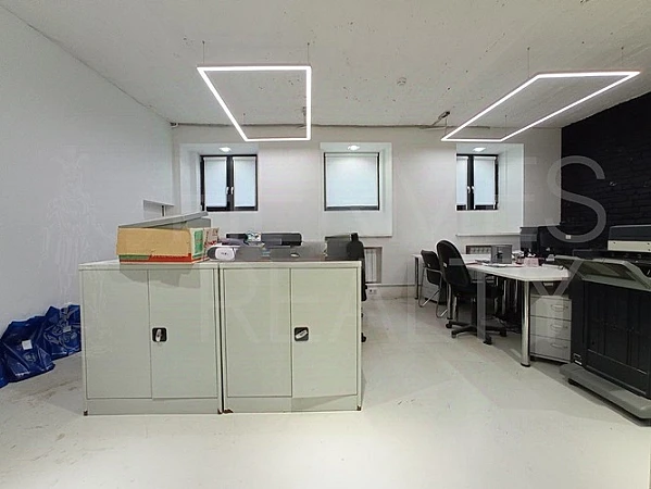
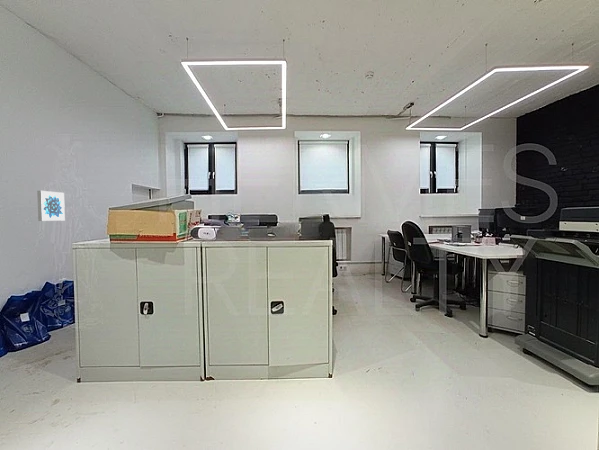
+ wall art [36,190,66,222]
